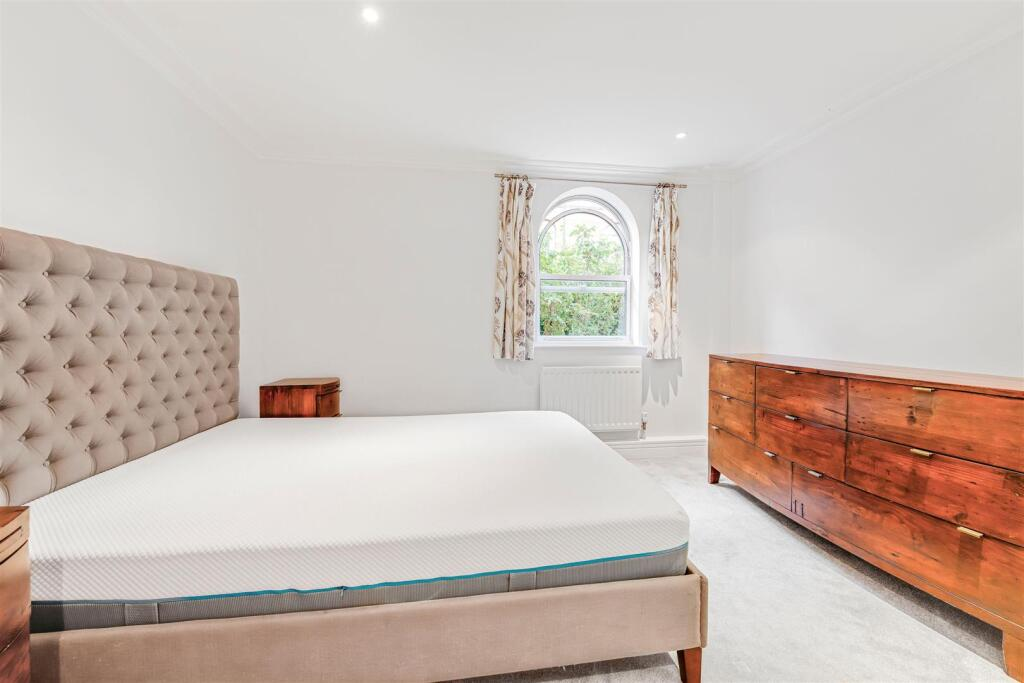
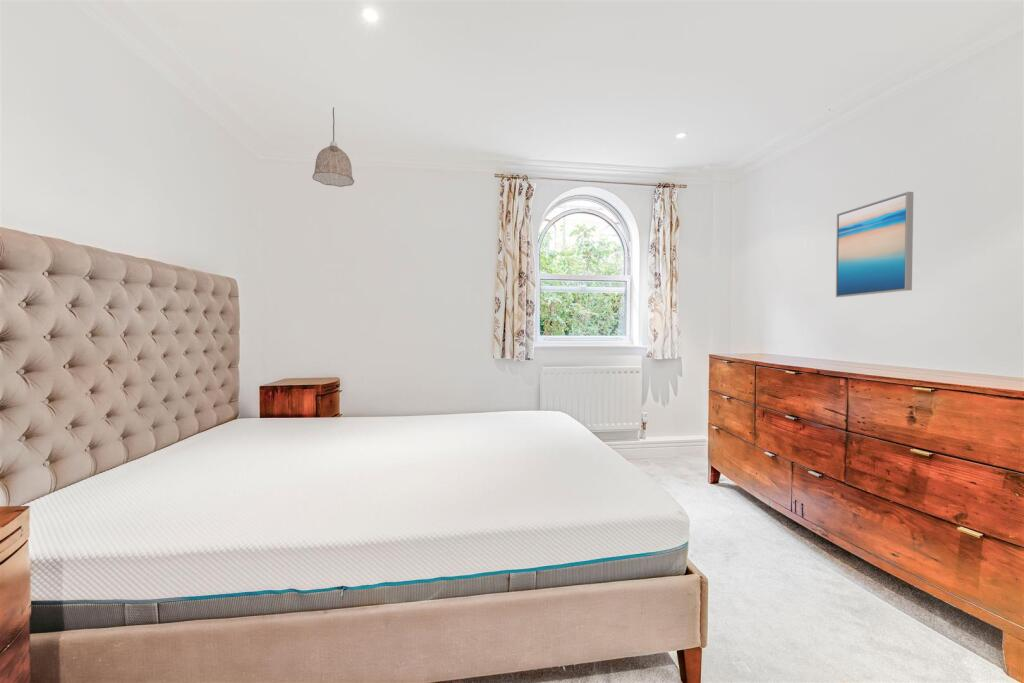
+ pendant lamp [311,106,355,188]
+ wall art [835,191,914,298]
